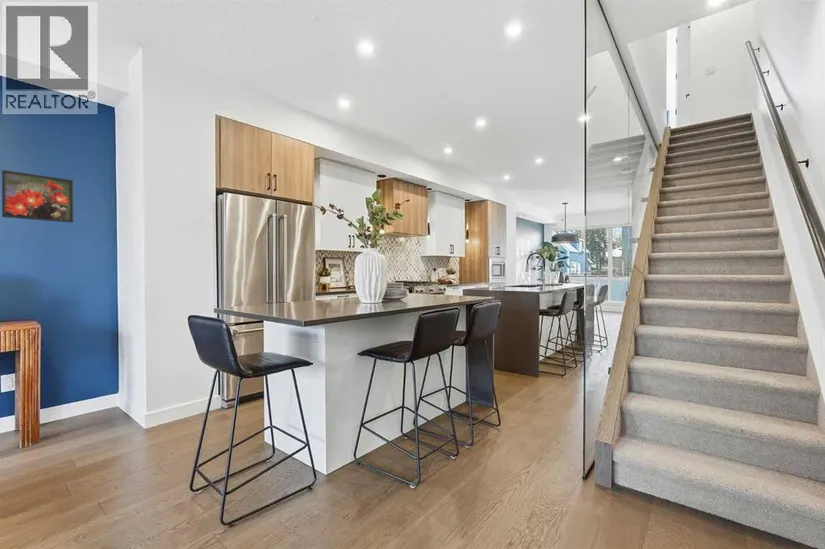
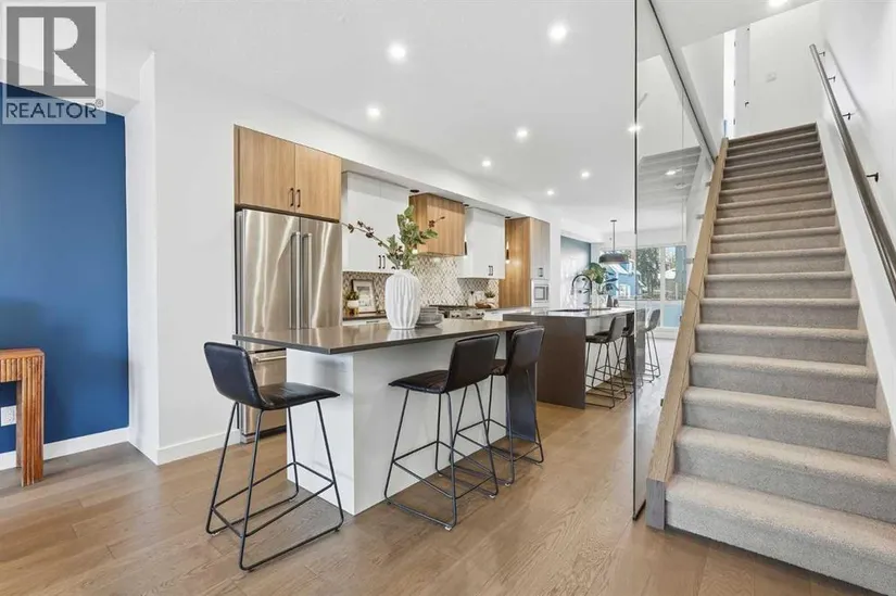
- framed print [1,169,74,224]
